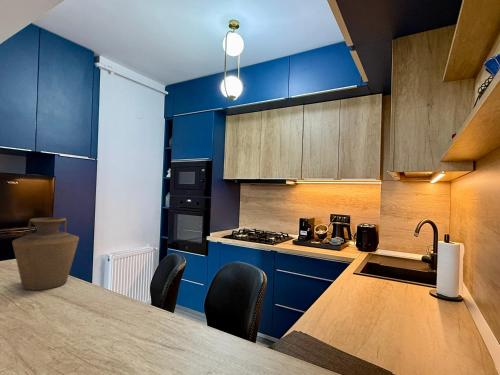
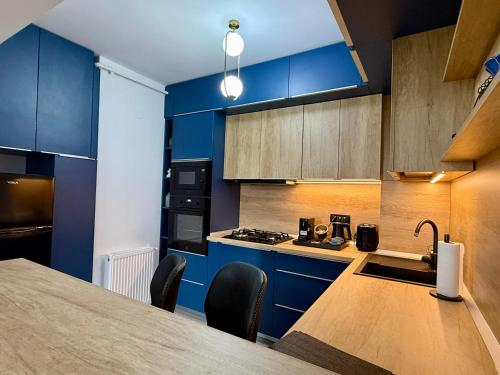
- vase [11,217,80,291]
